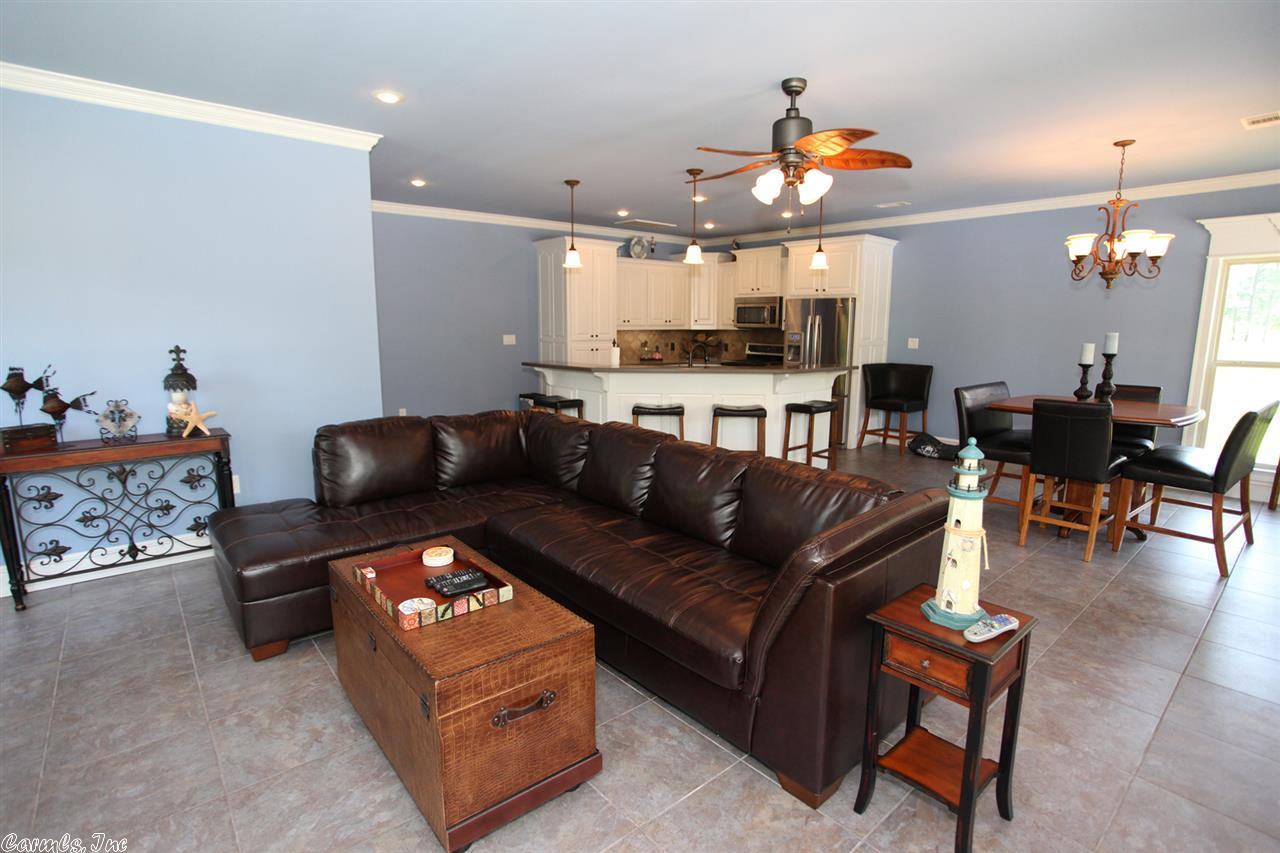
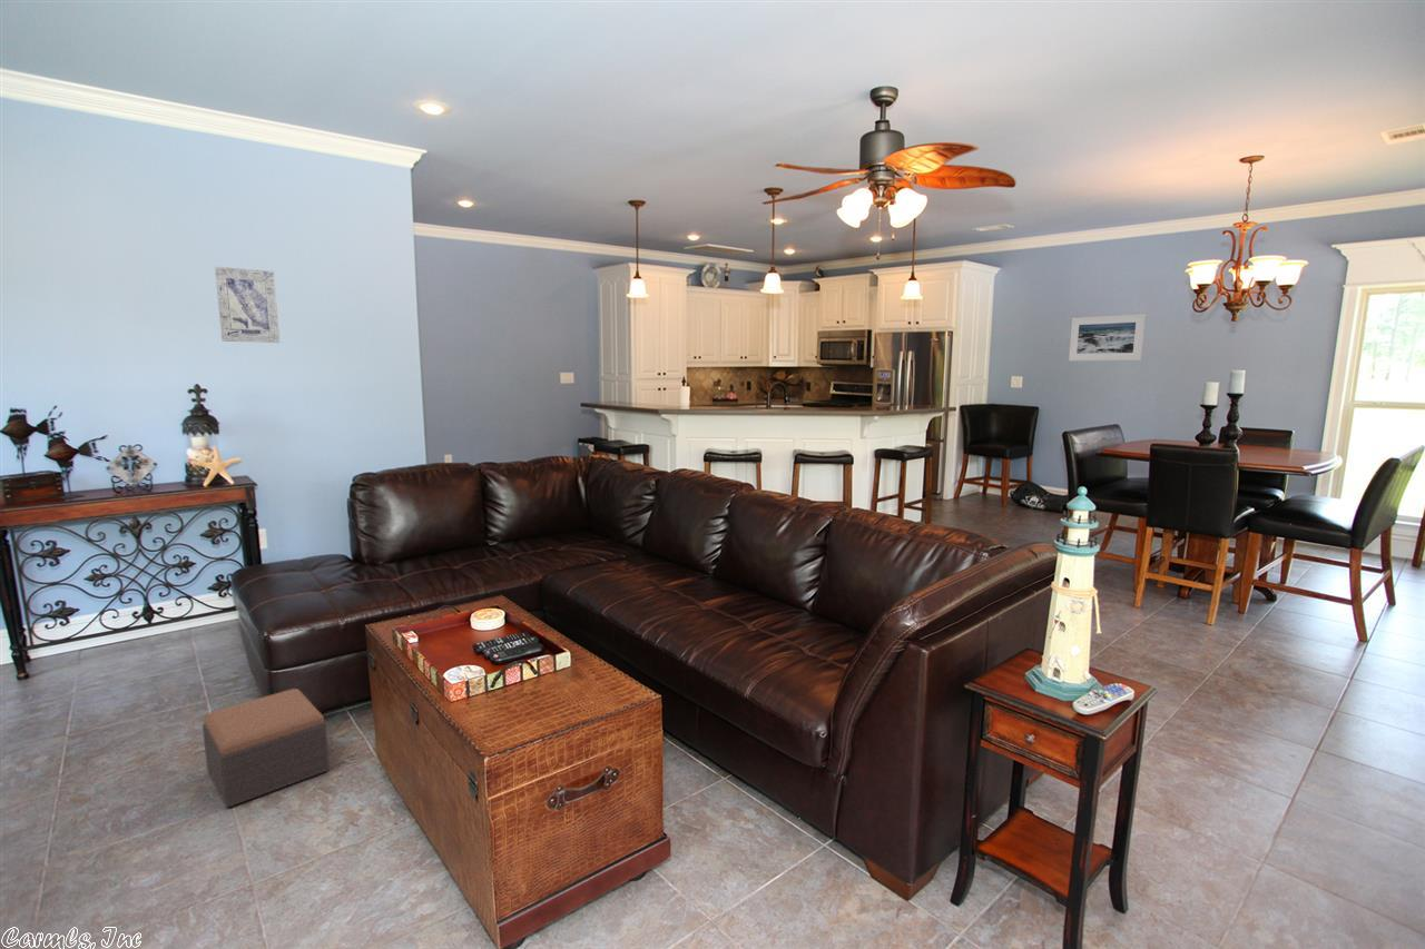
+ wall art [214,265,281,344]
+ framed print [1068,313,1147,362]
+ footstool [202,688,331,809]
